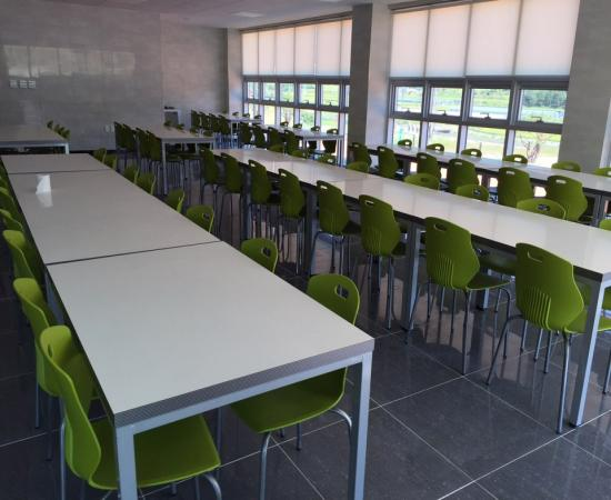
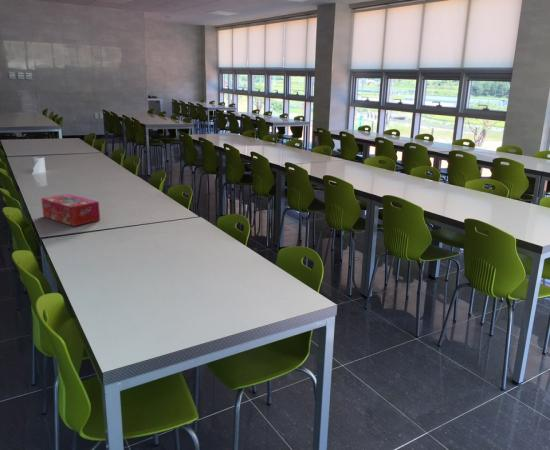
+ tissue box [40,193,101,227]
